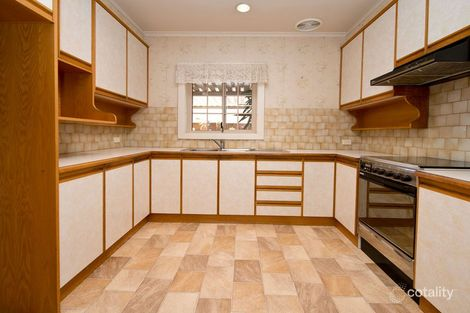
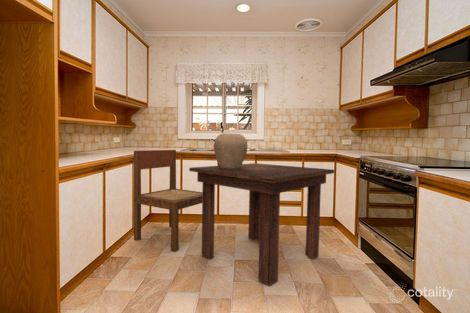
+ vase [213,133,248,169]
+ dining chair [133,149,202,252]
+ dining table [188,162,335,287]
